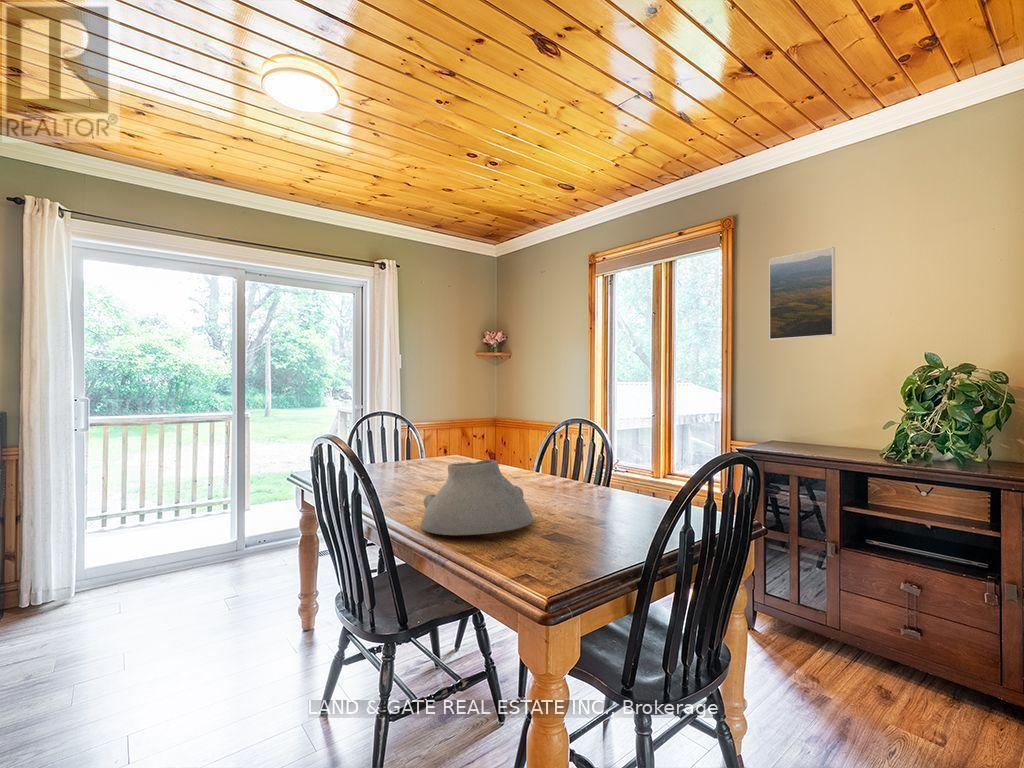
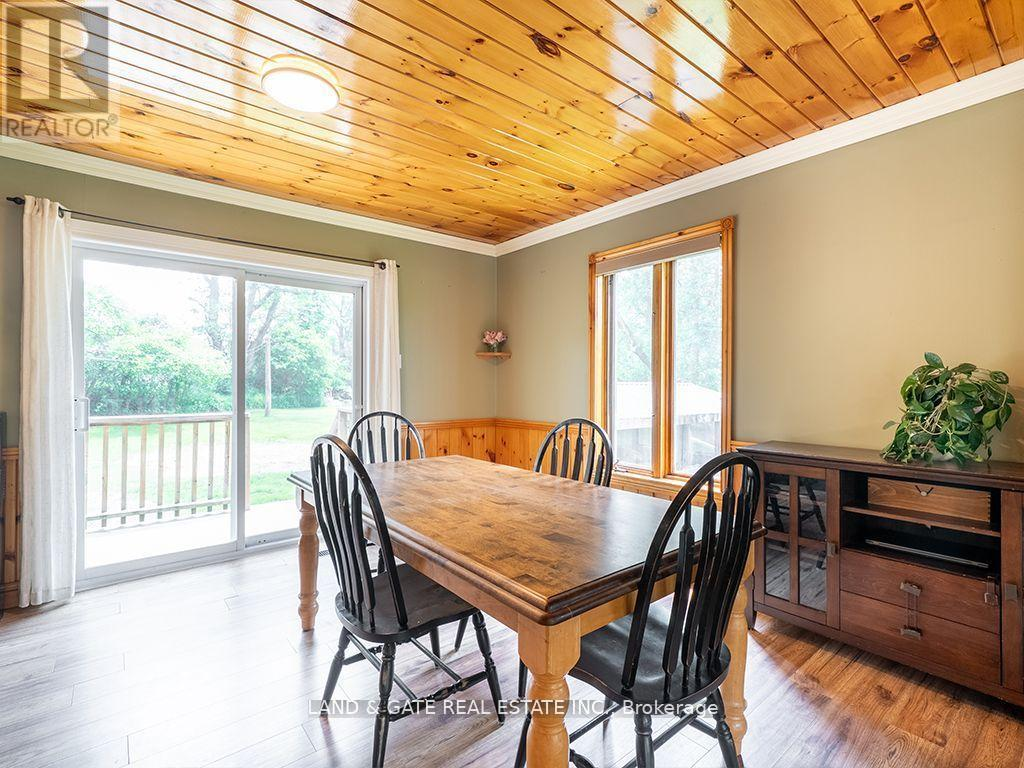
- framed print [768,246,836,341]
- vase [420,459,534,536]
